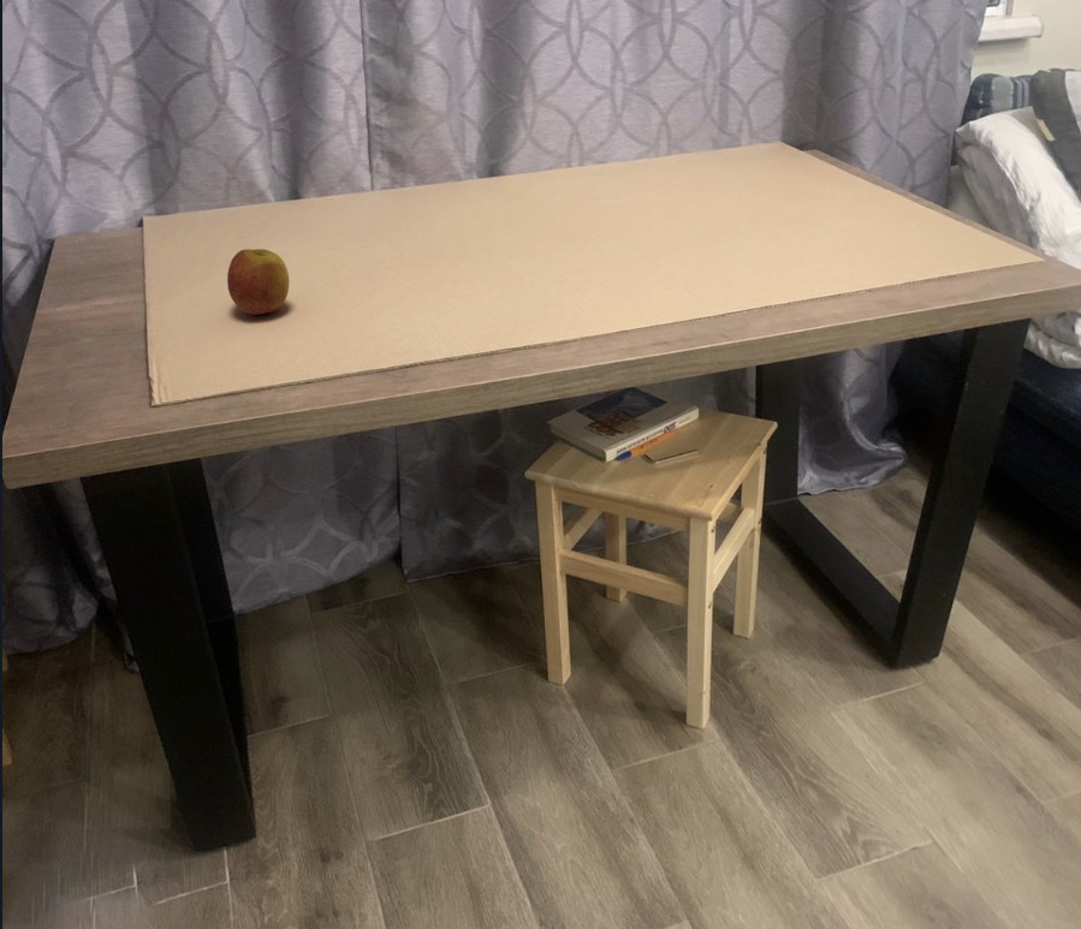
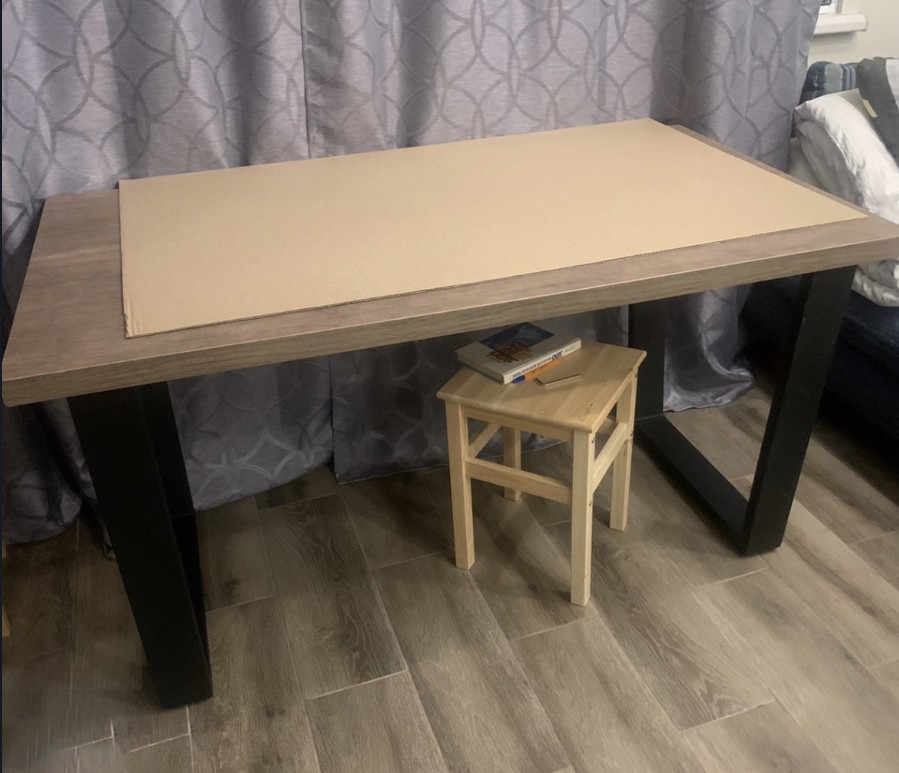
- apple [226,248,290,316]
